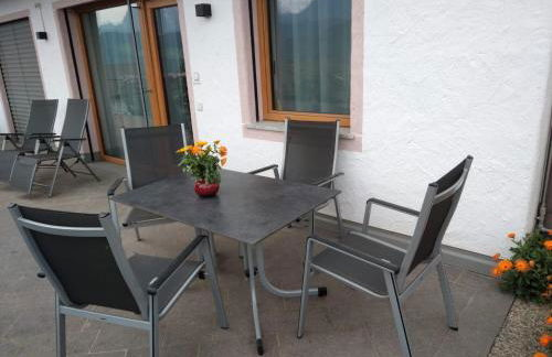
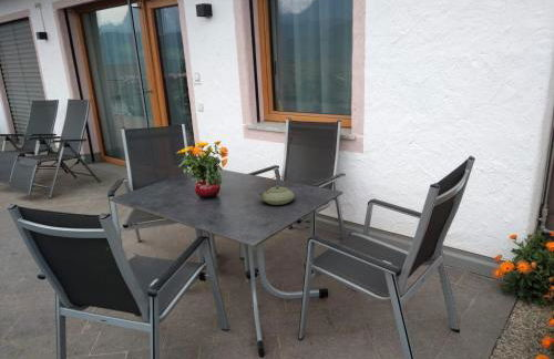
+ teapot [258,175,296,206]
